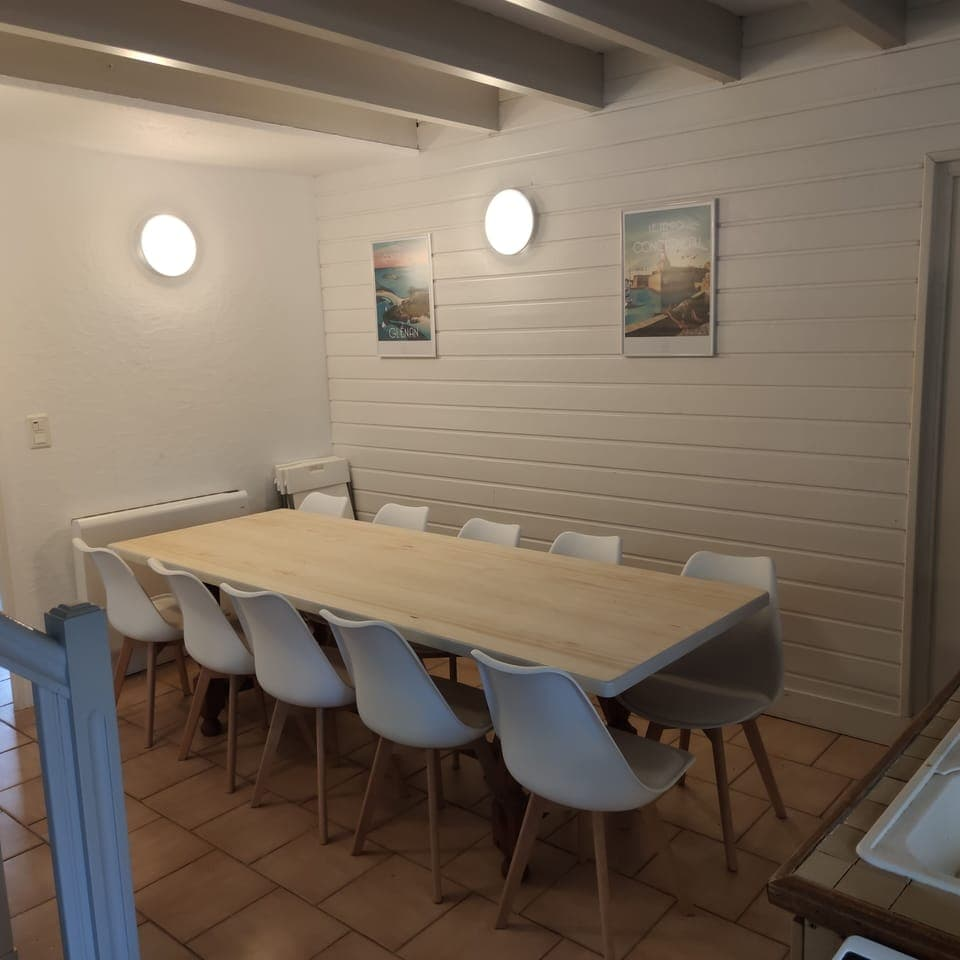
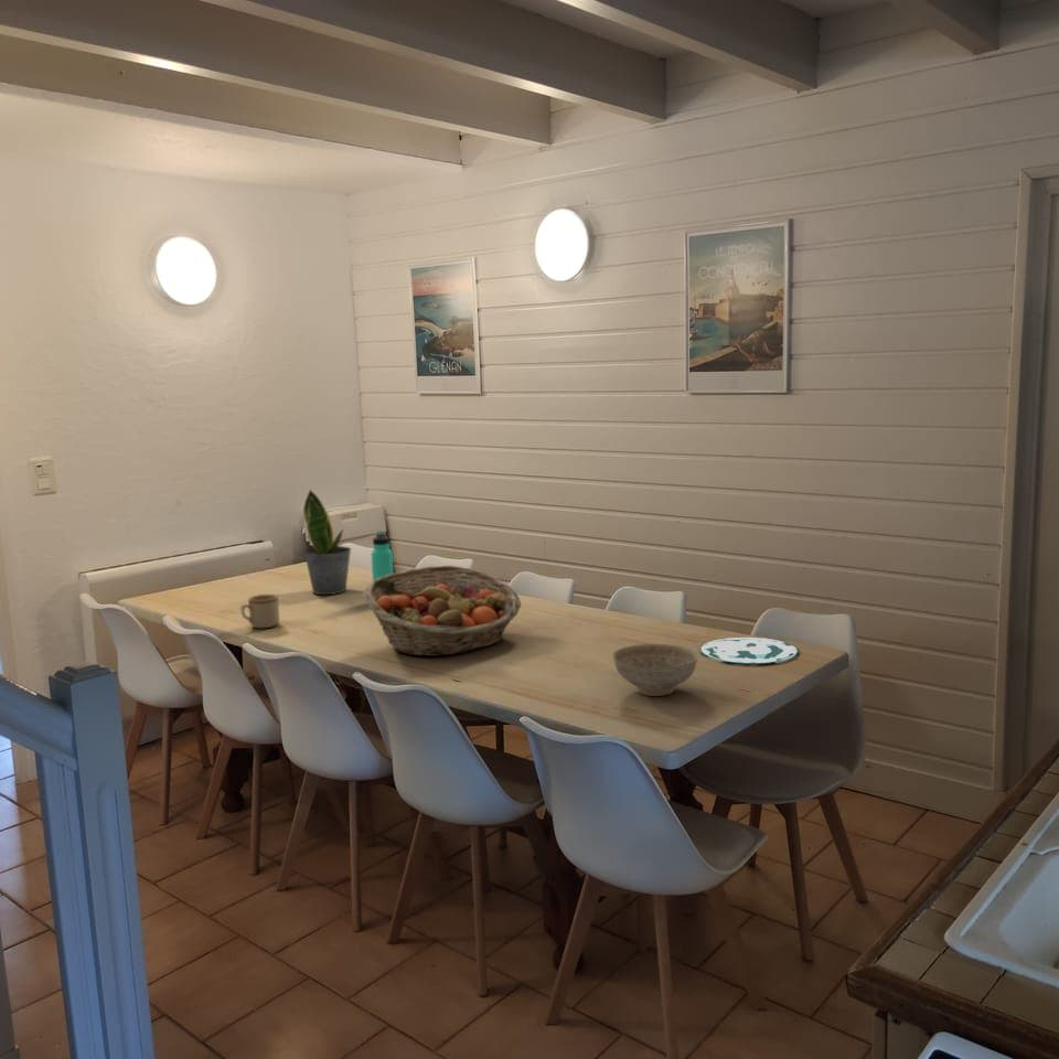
+ mug [239,593,280,630]
+ fruit basket [363,565,522,657]
+ decorative bowl [611,643,699,697]
+ plate [699,637,799,664]
+ thermos bottle [370,530,395,581]
+ potted plant [302,489,352,596]
